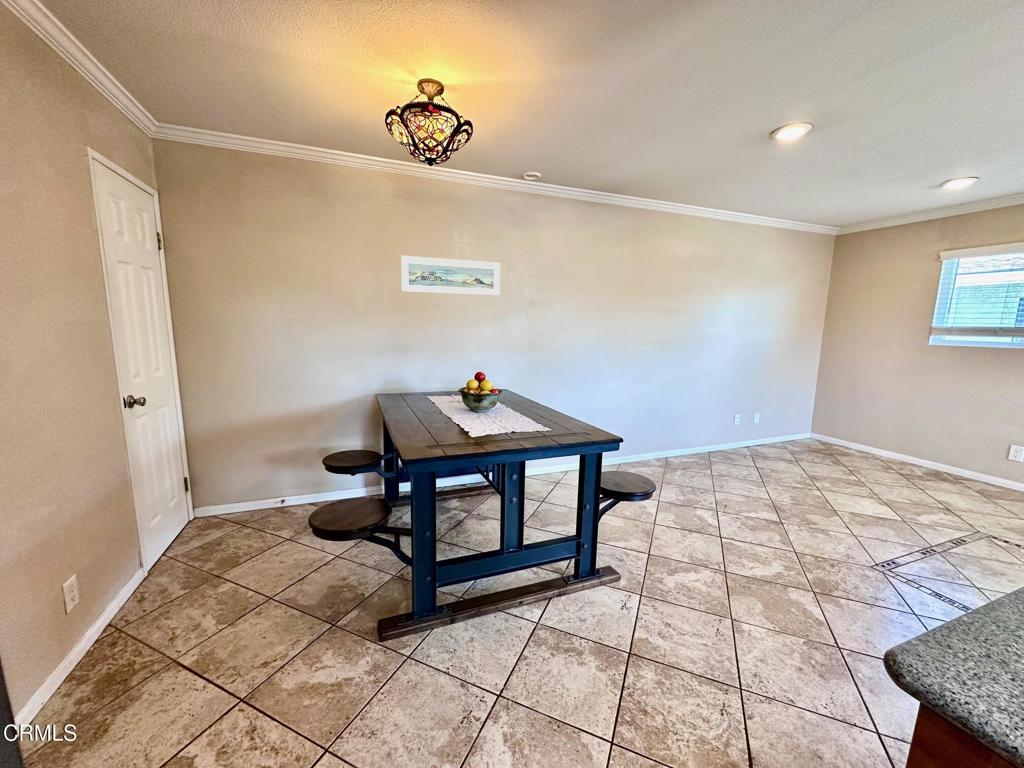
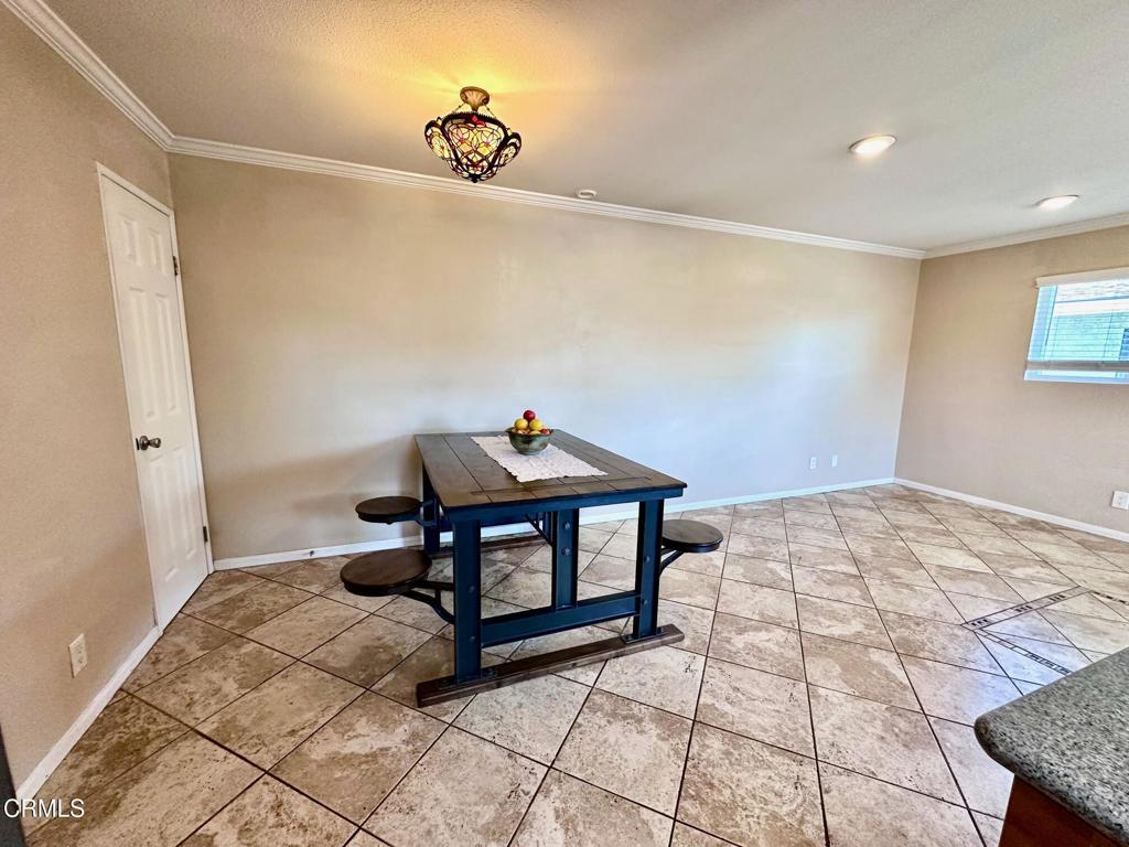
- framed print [400,255,501,297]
